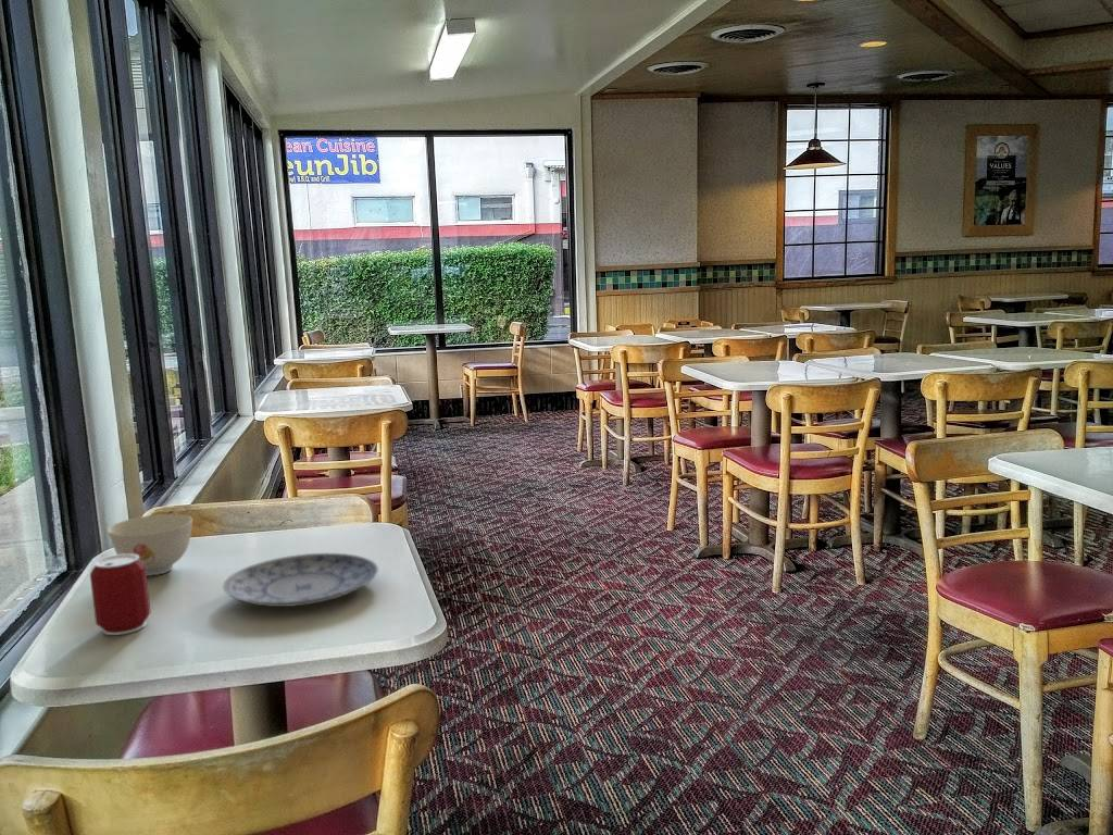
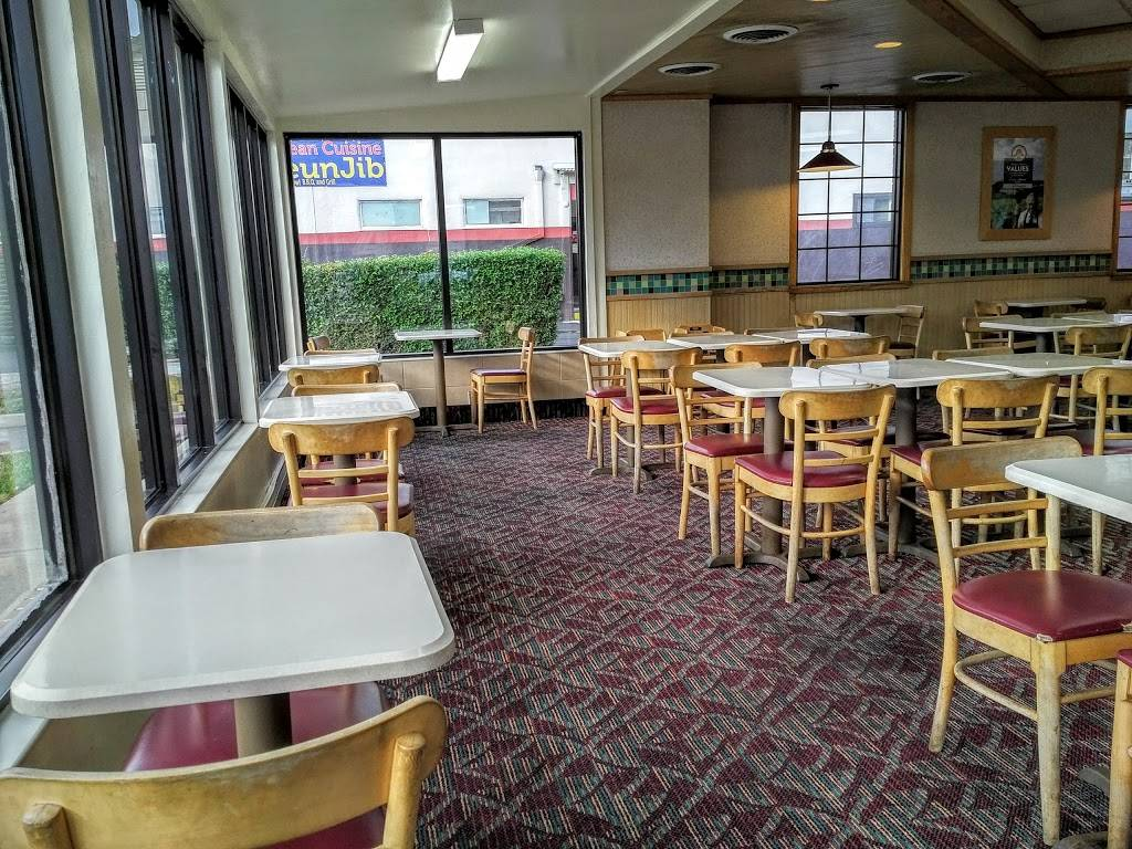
- plate [223,551,379,608]
- bowl [107,513,193,576]
- can [89,553,152,636]
